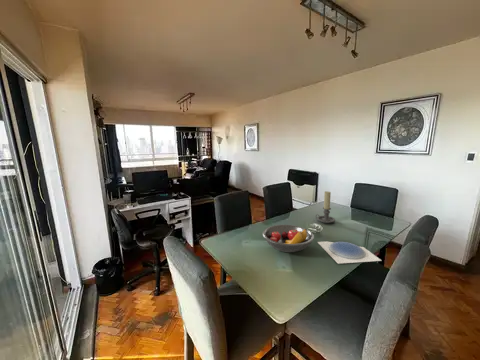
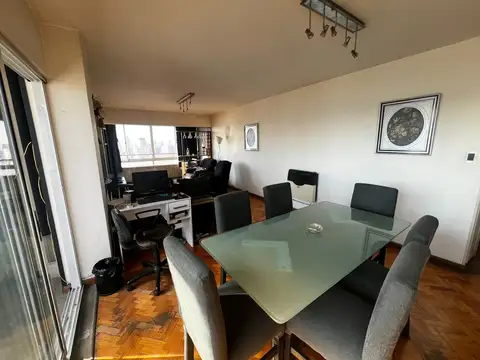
- candle holder [315,190,336,224]
- plate [317,240,382,265]
- fruit bowl [262,224,315,253]
